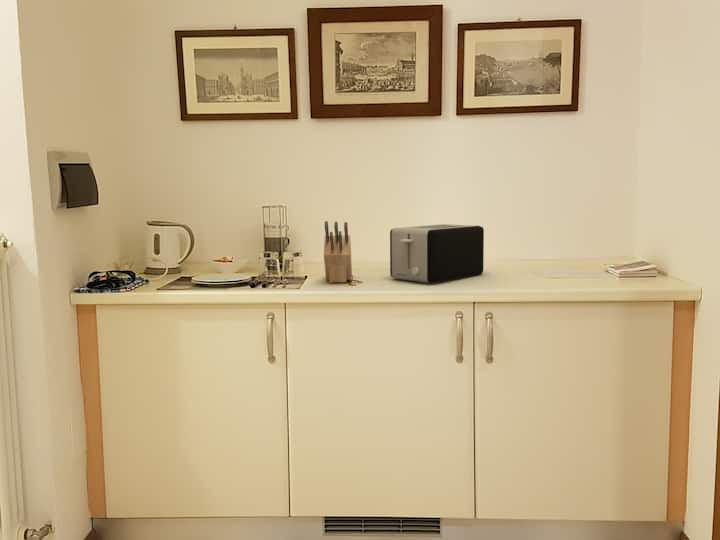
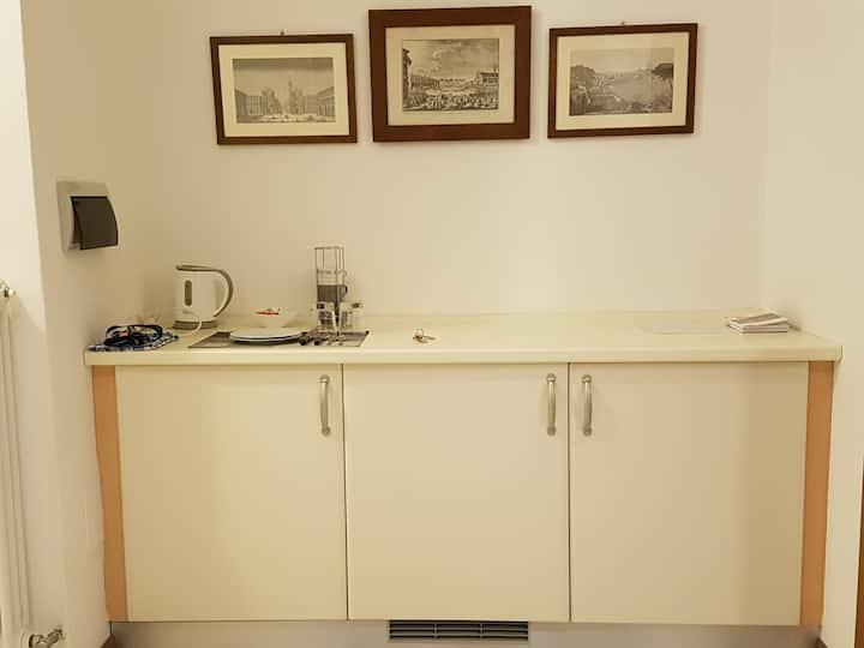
- knife block [323,220,353,283]
- toaster [389,223,485,284]
